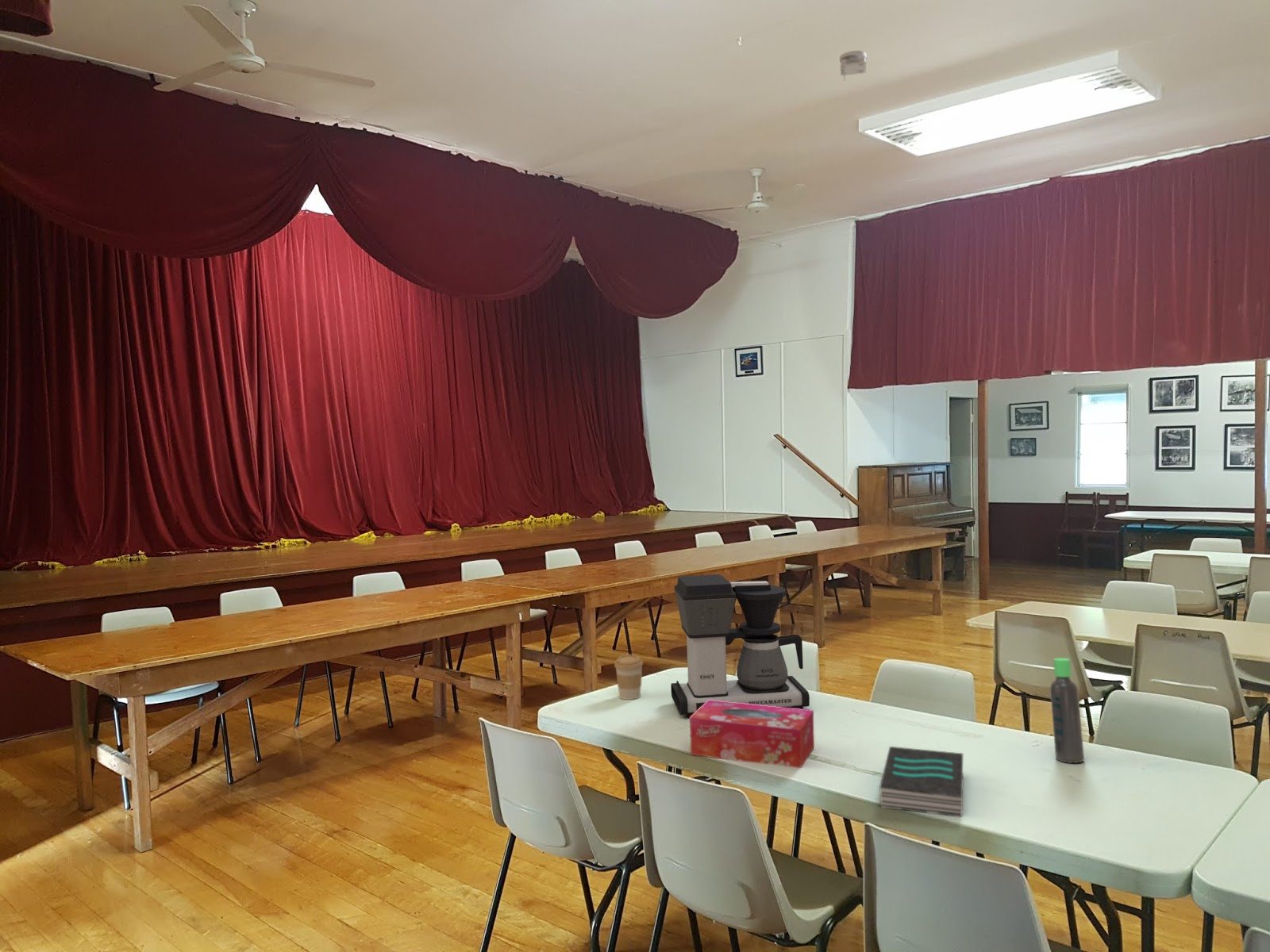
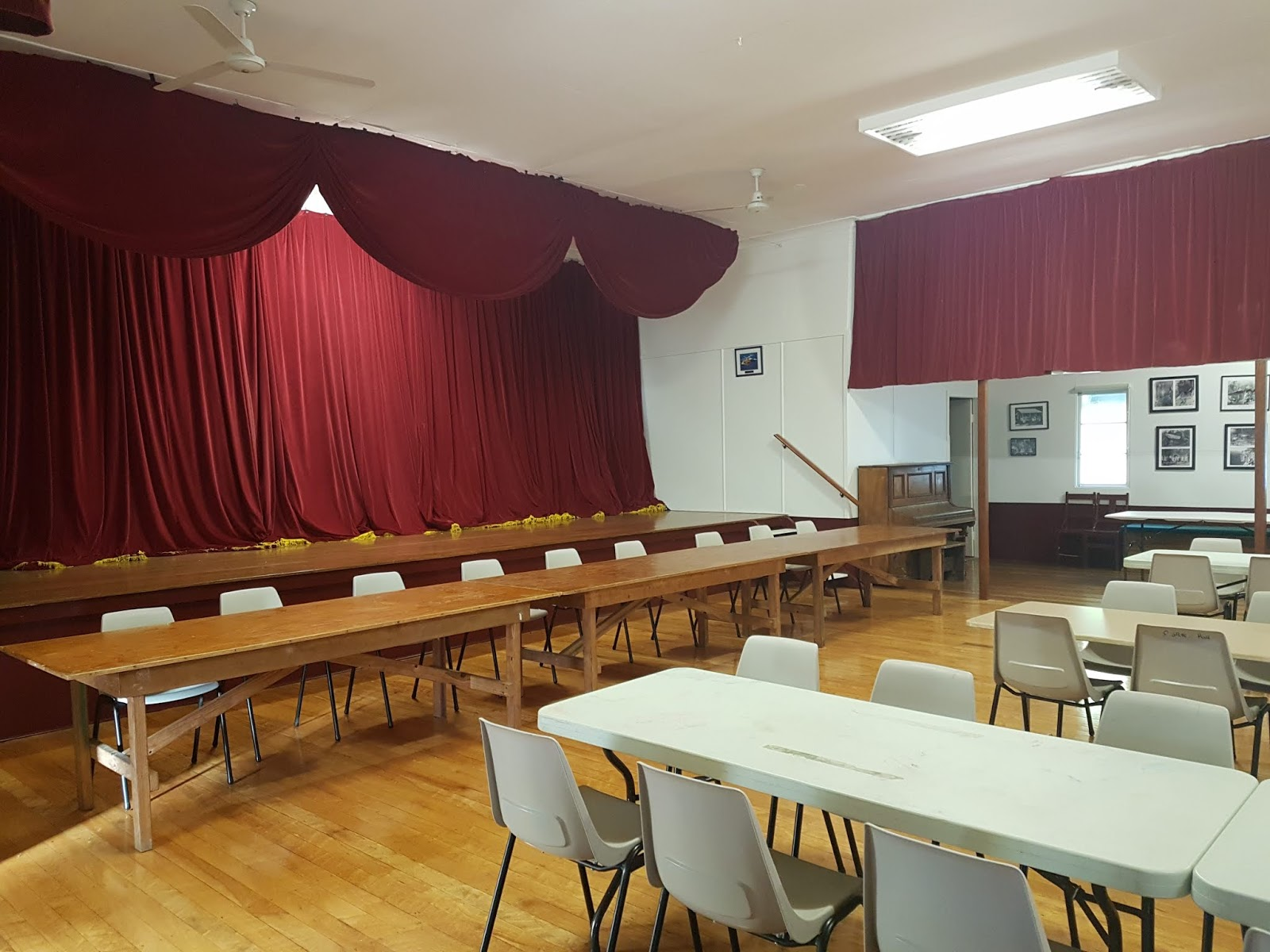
- book [879,746,964,817]
- coffee cup [614,654,644,701]
- coffee maker [670,574,810,719]
- smoke detector [839,50,868,82]
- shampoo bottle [1049,658,1085,764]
- tissue box [689,700,815,769]
